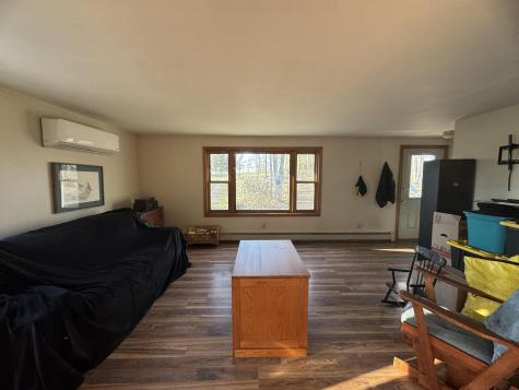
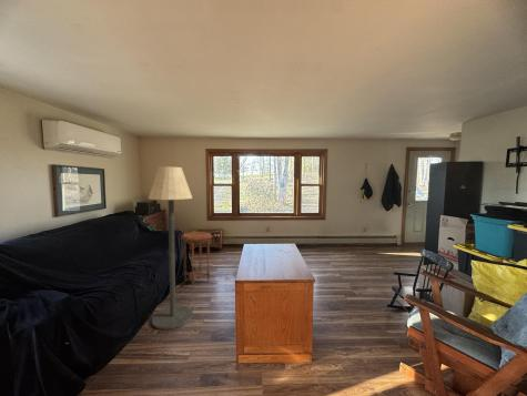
+ side table [180,231,213,287]
+ floor lamp [148,165,194,331]
